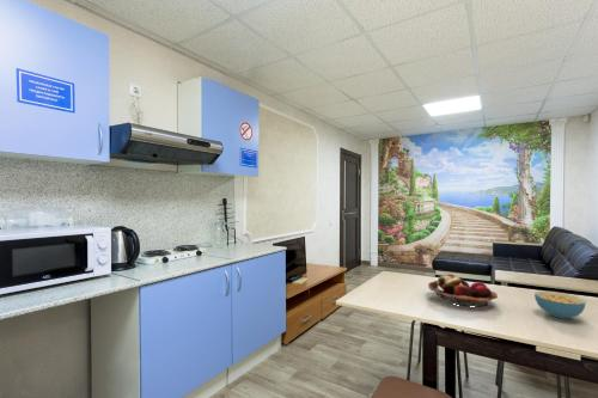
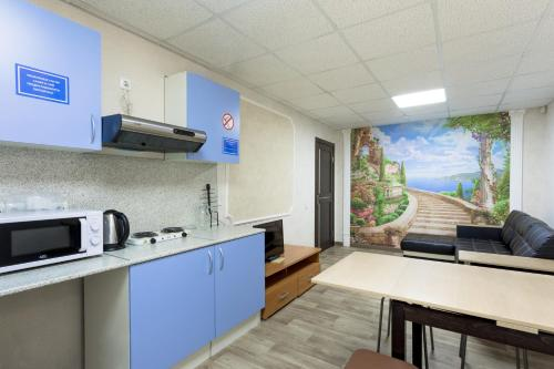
- cereal bowl [533,290,587,320]
- fruit basket [427,273,499,308]
